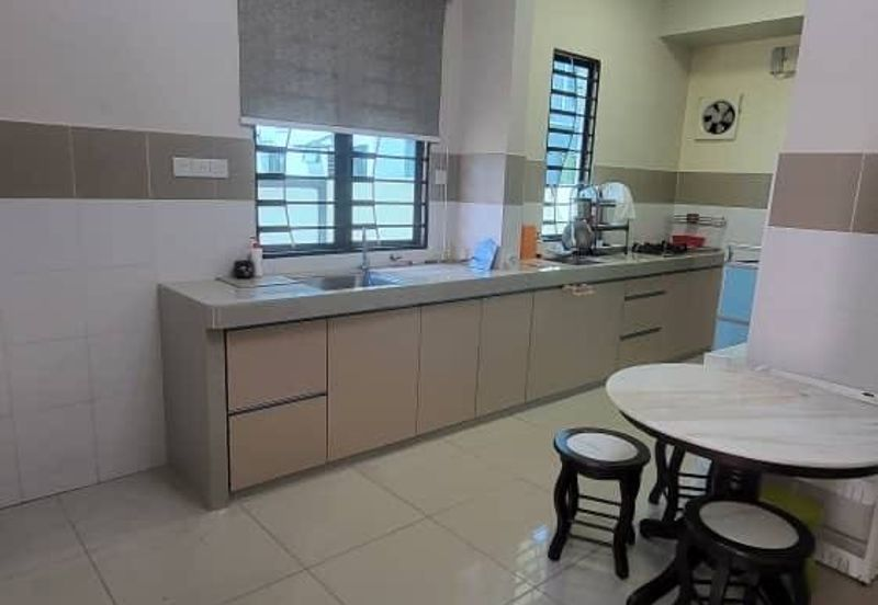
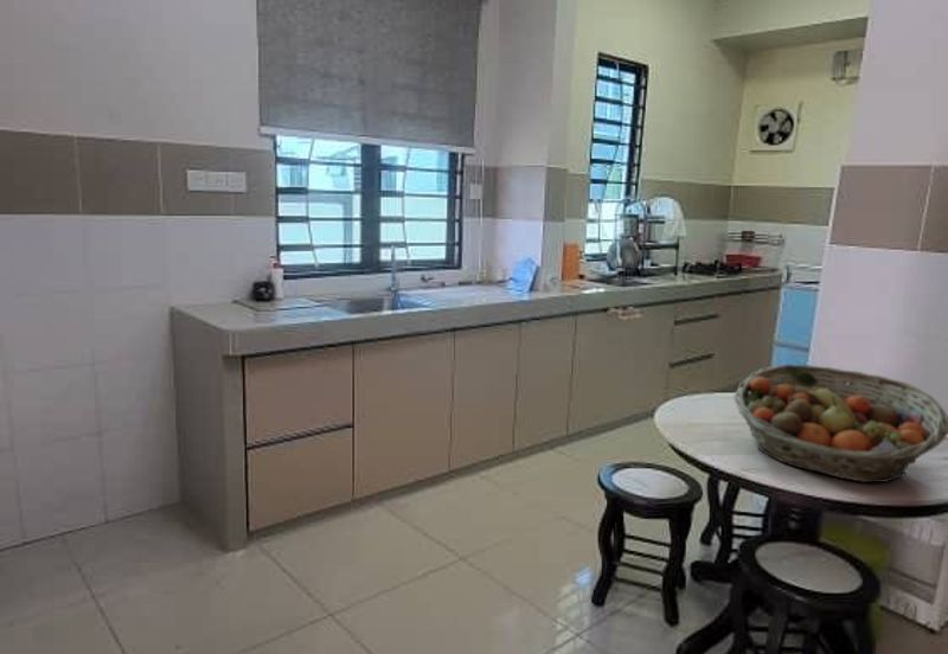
+ fruit basket [732,364,948,483]
